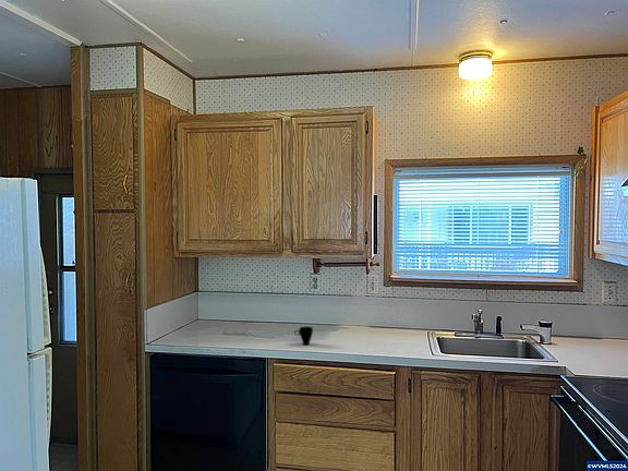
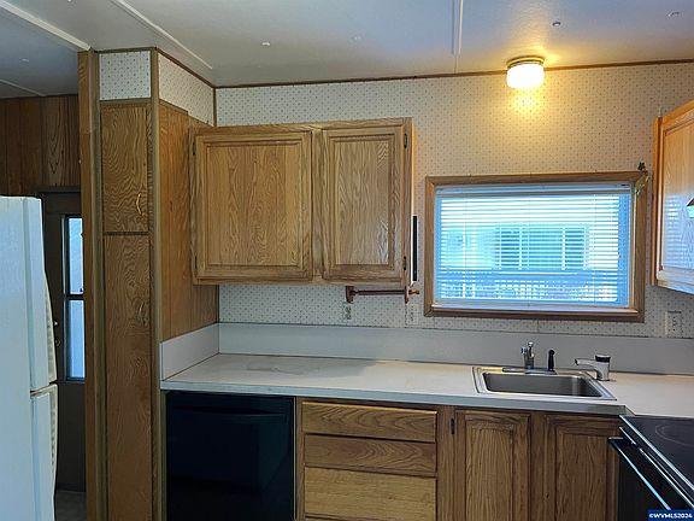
- cup [293,326,314,346]
